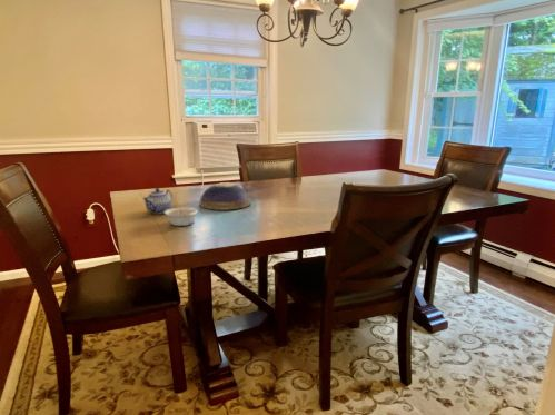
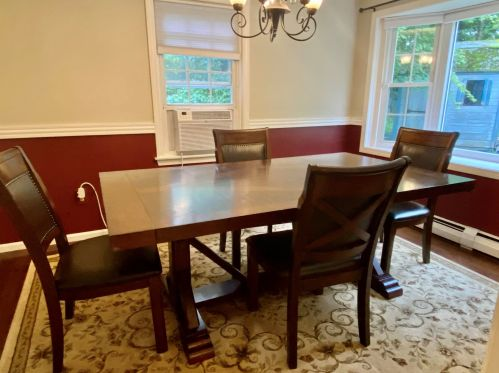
- decorative bowl [199,181,251,211]
- legume [163,207,199,227]
- teapot [141,187,174,215]
